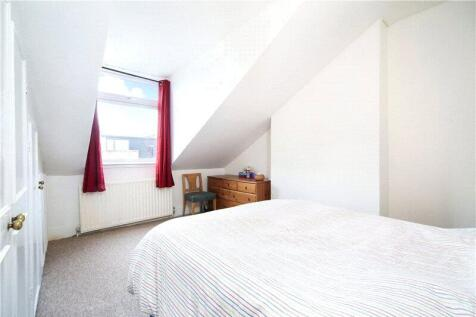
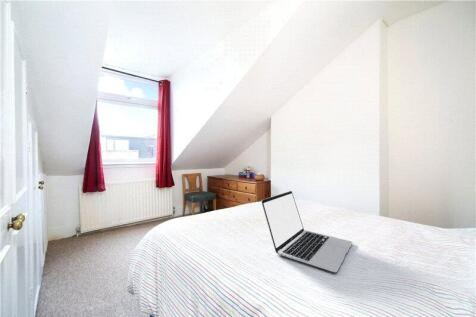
+ laptop [261,190,353,273]
